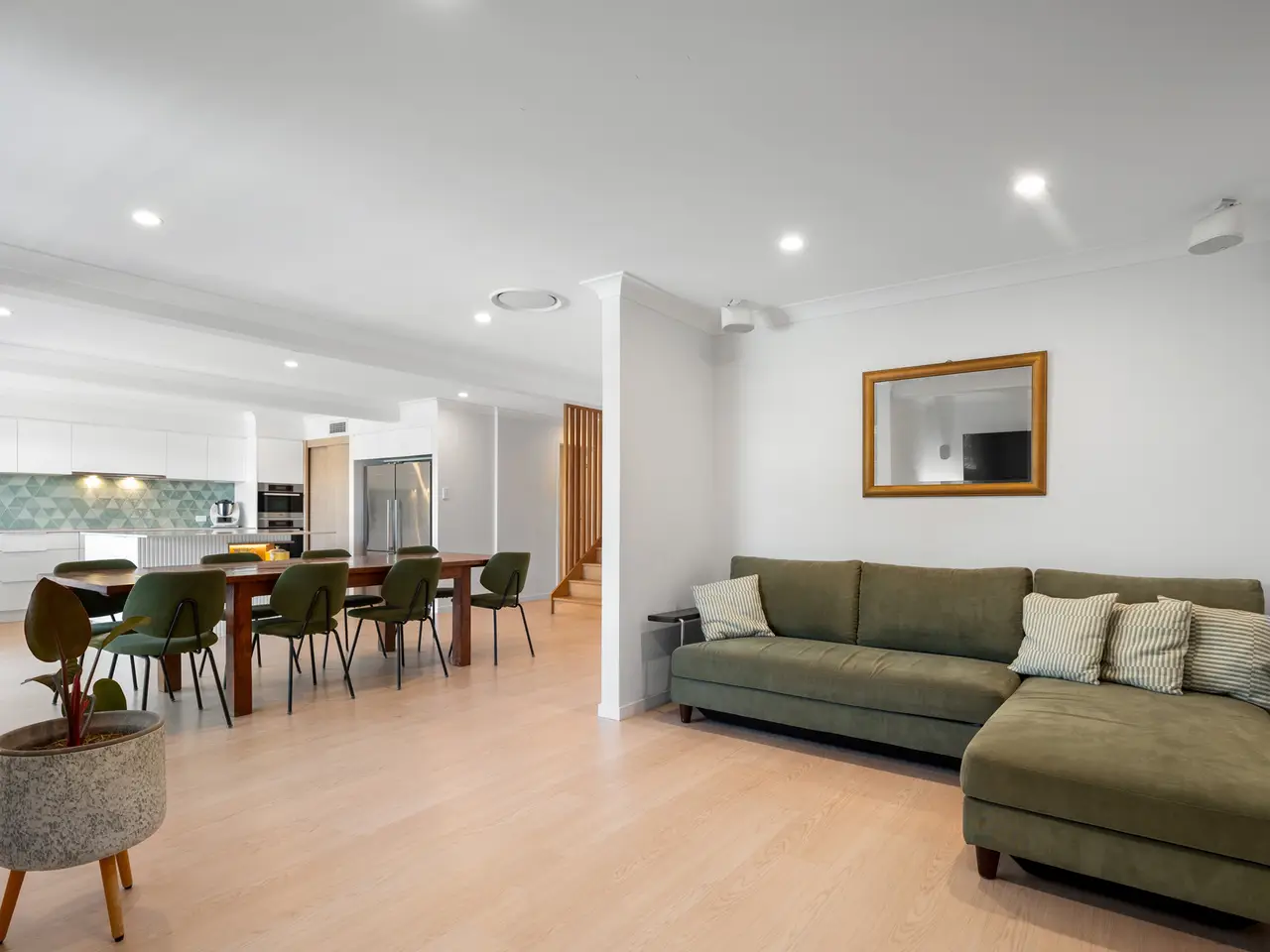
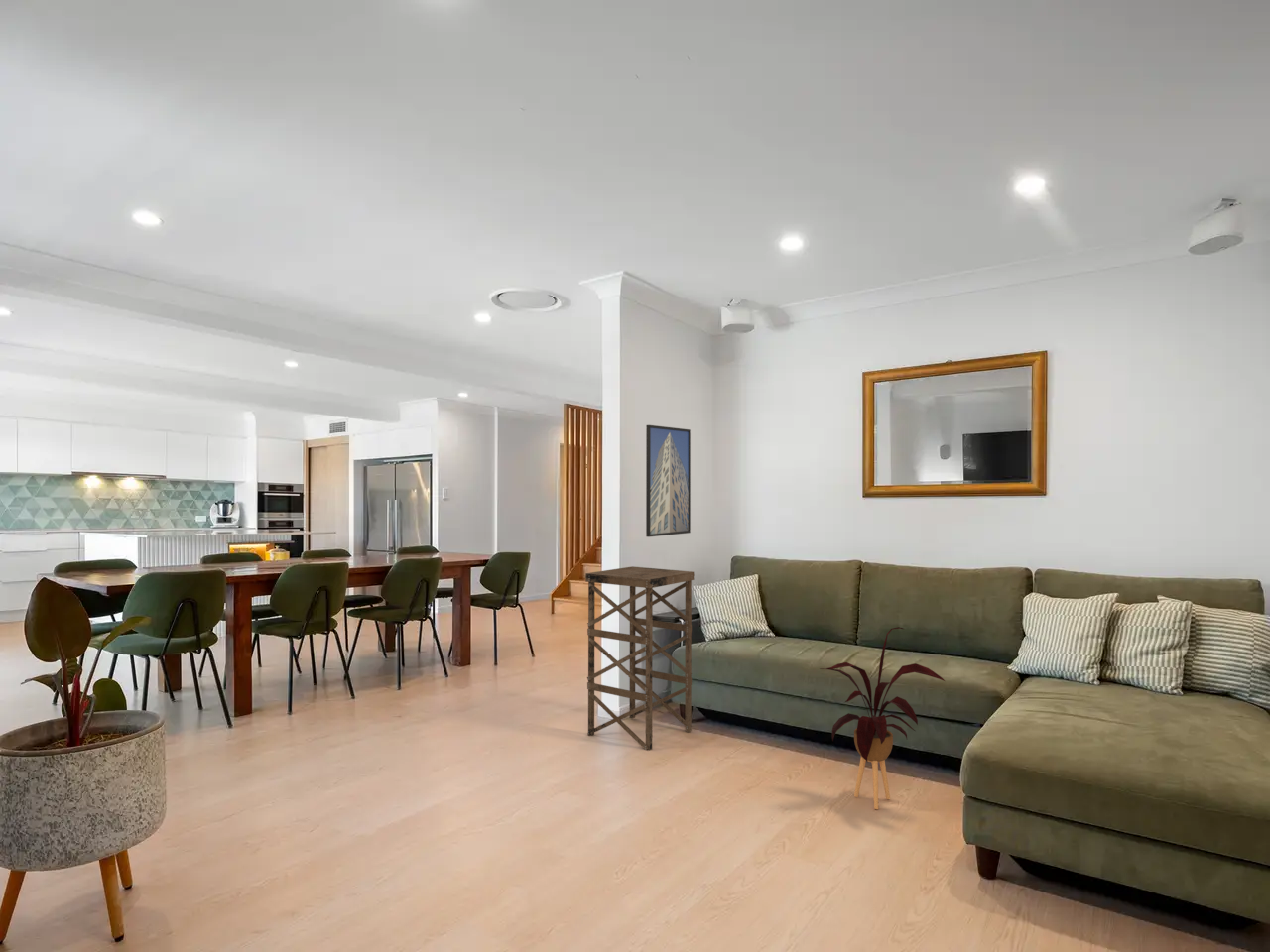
+ house plant [819,626,946,810]
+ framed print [645,424,692,537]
+ pedestal table [584,565,696,751]
